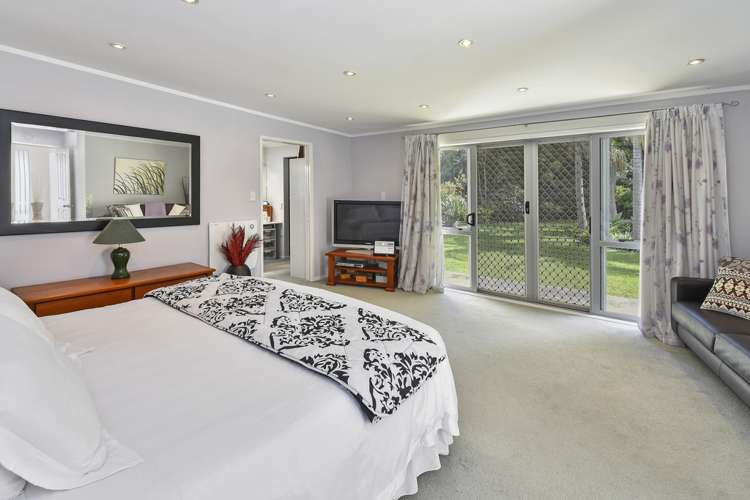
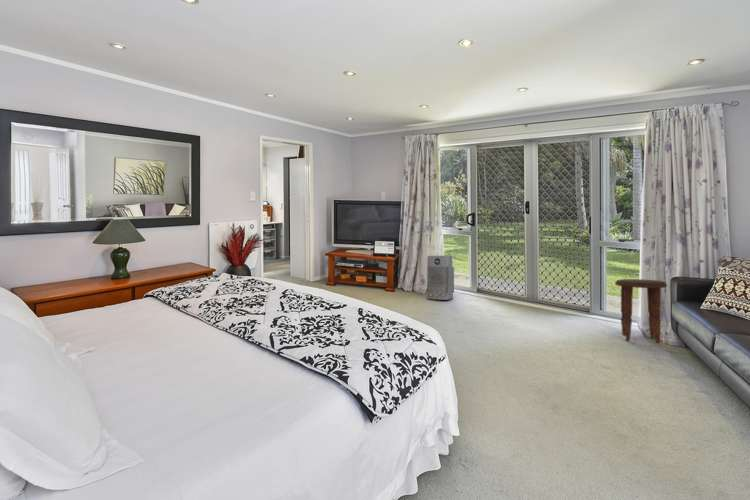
+ air purifier [426,255,455,301]
+ side table [614,278,668,344]
